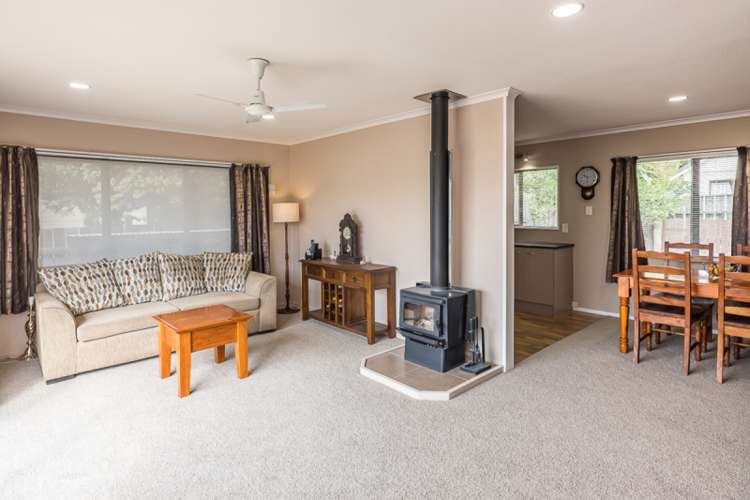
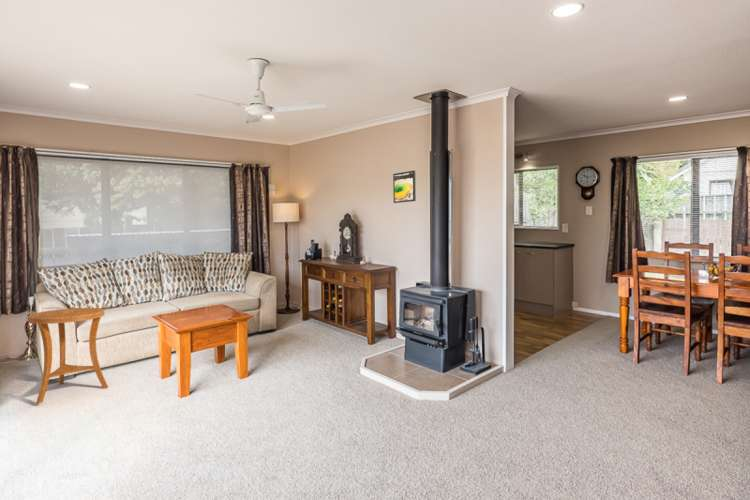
+ side table [26,307,109,405]
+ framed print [392,170,417,204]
